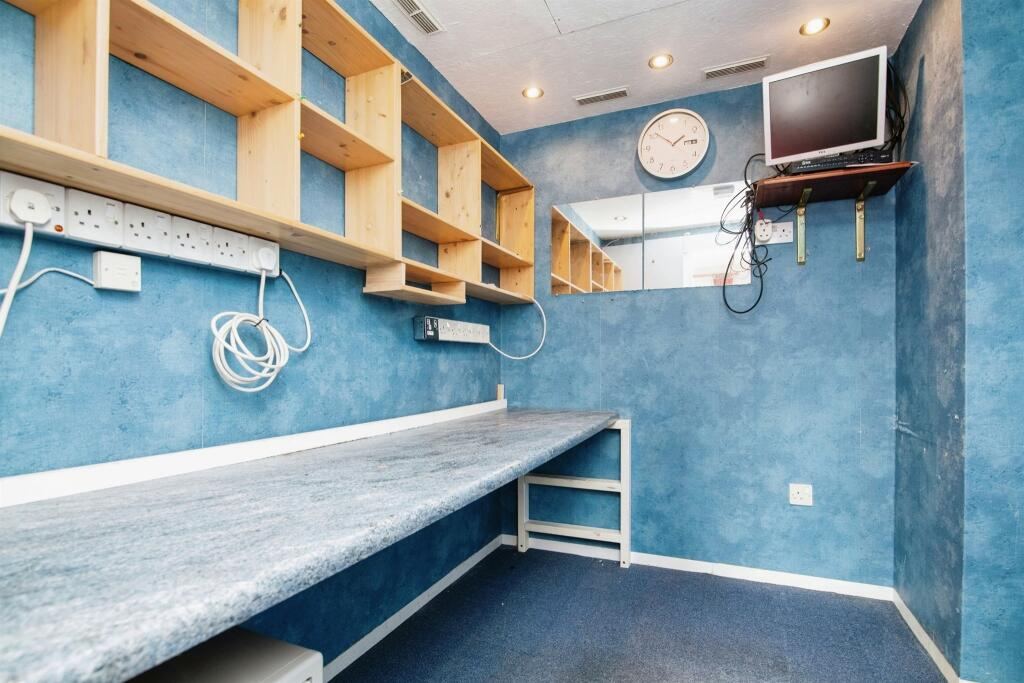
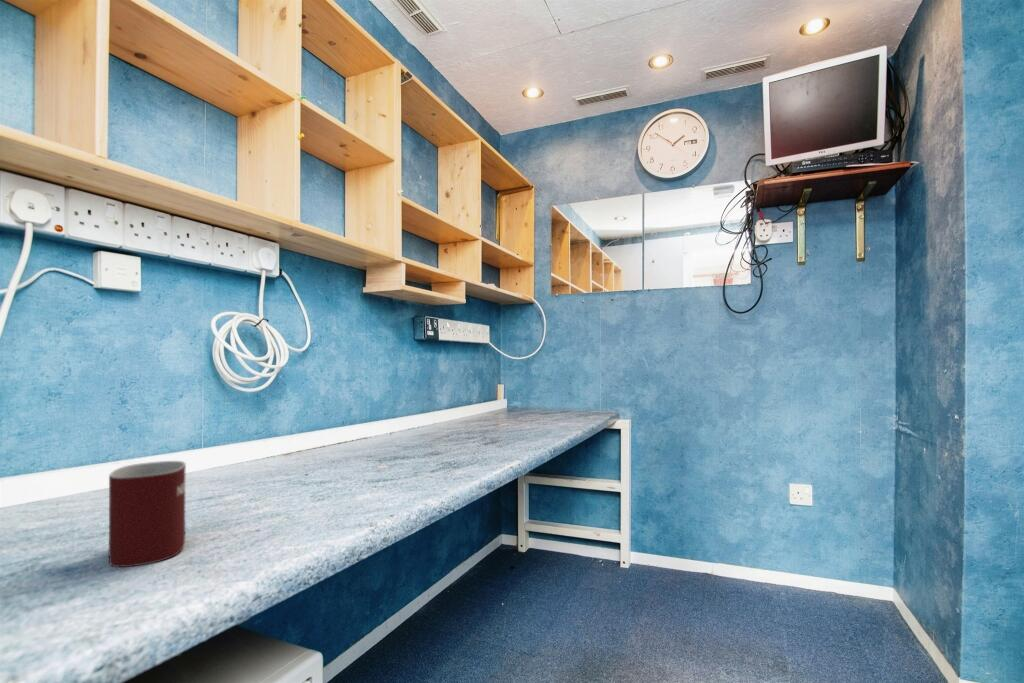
+ mug [108,460,187,568]
